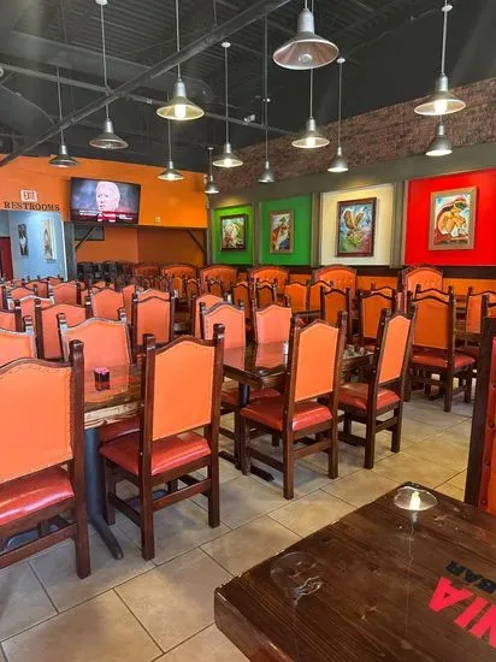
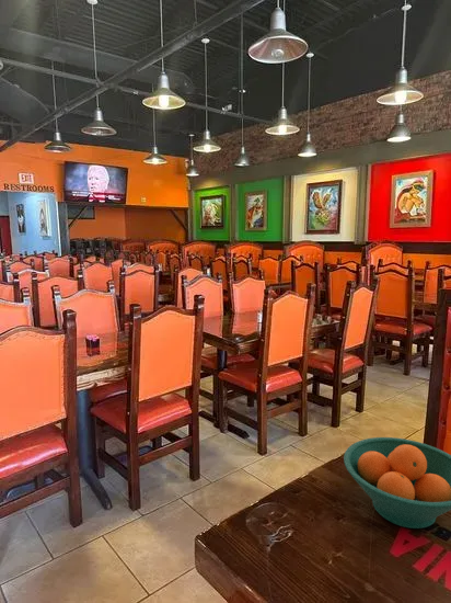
+ fruit bowl [343,436,451,530]
